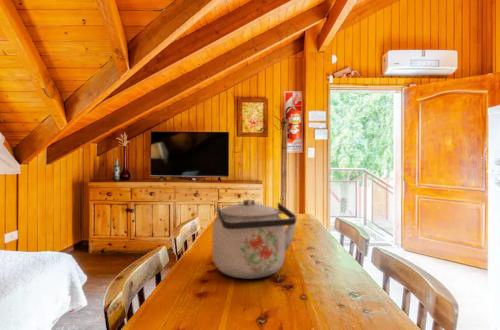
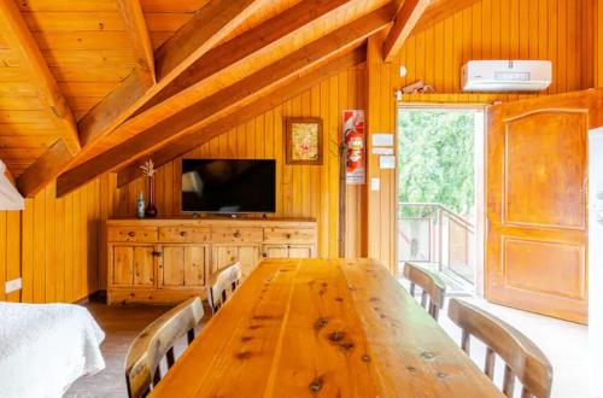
- kettle [211,198,298,280]
